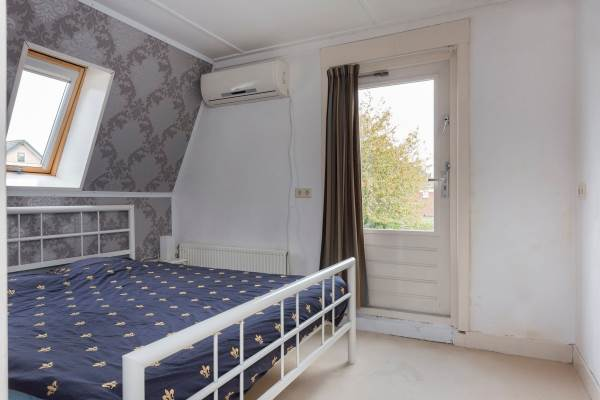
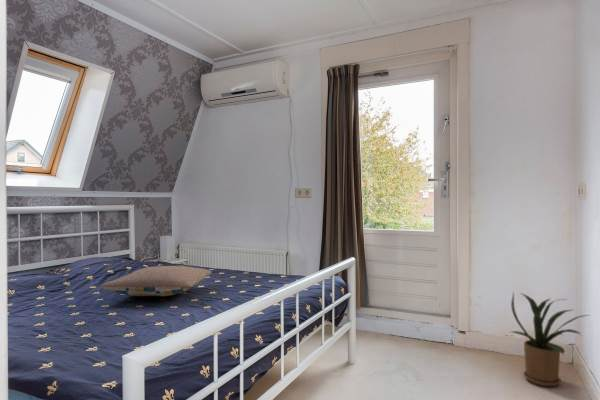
+ house plant [510,290,590,387]
+ pillow [99,265,212,297]
